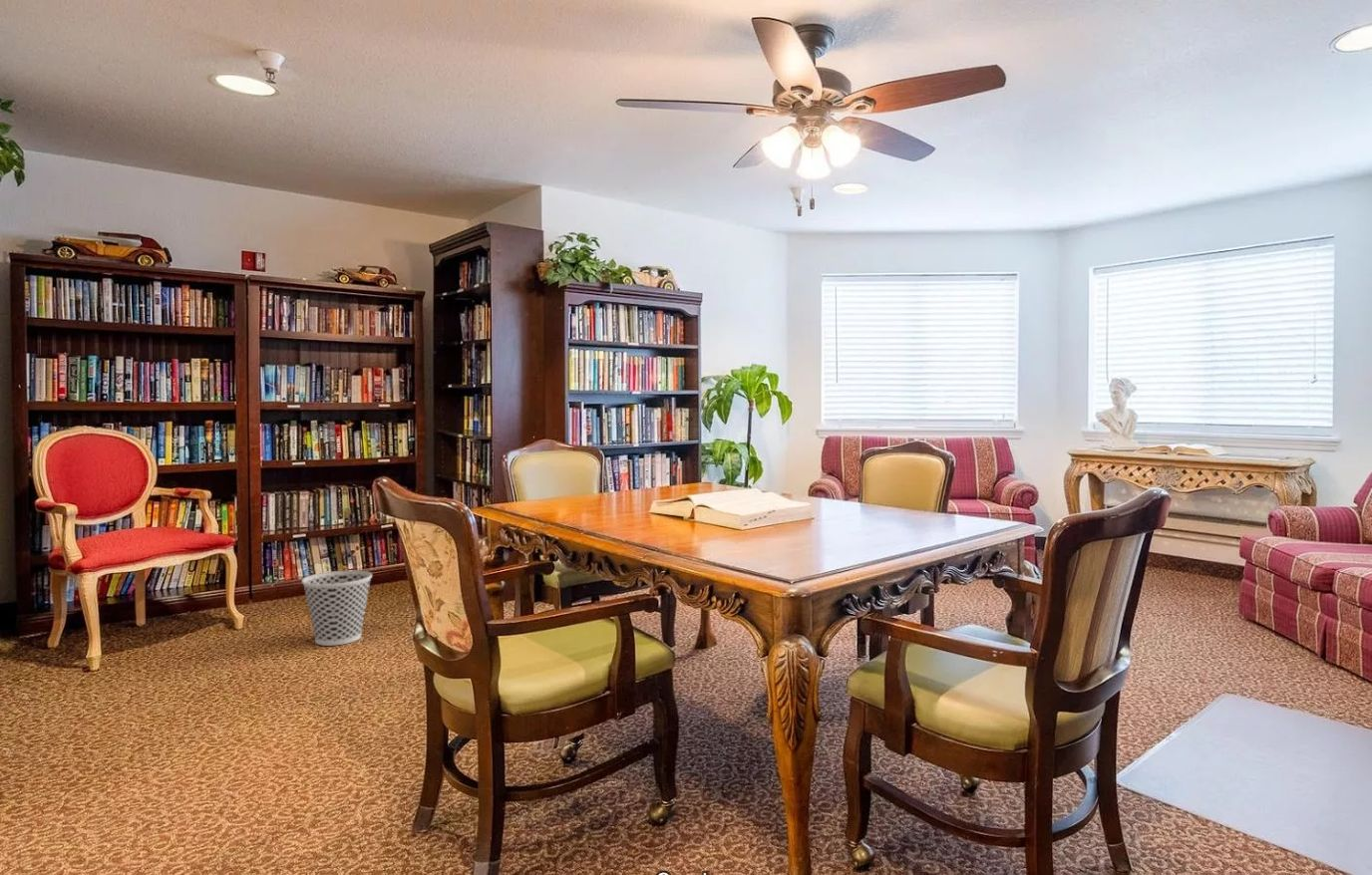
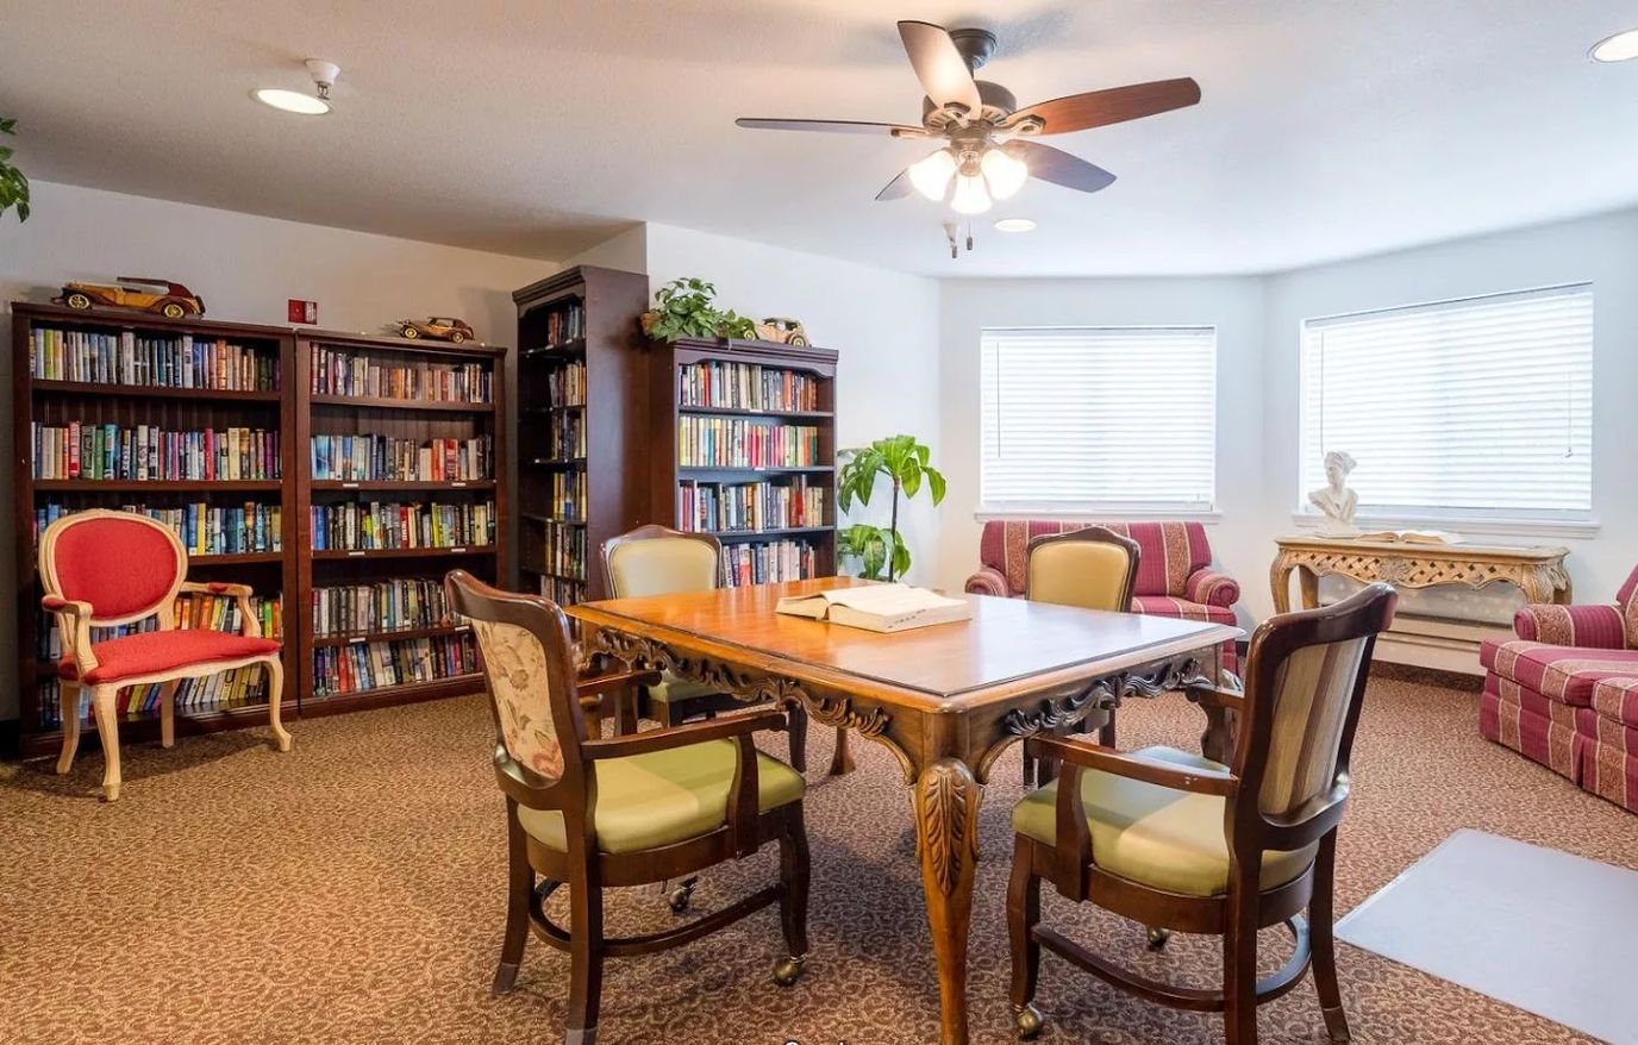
- wastebasket [301,569,373,647]
